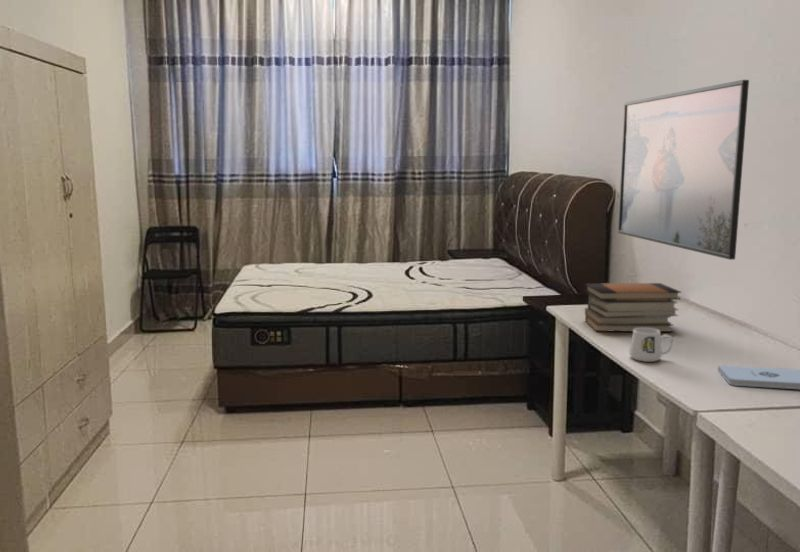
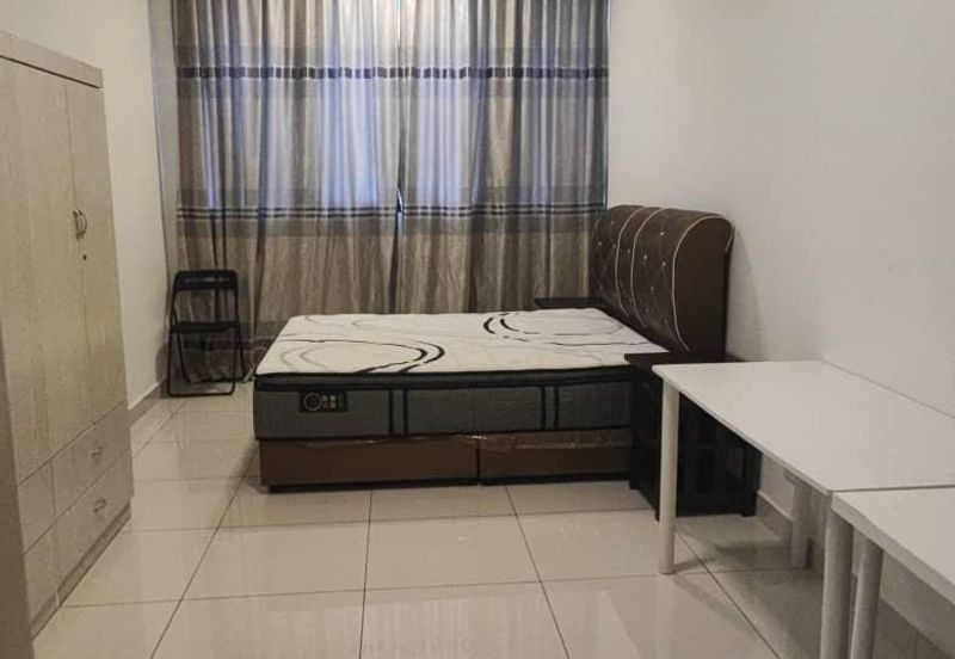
- book stack [584,282,682,333]
- notepad [717,364,800,390]
- mug [628,328,674,363]
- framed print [617,79,750,261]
